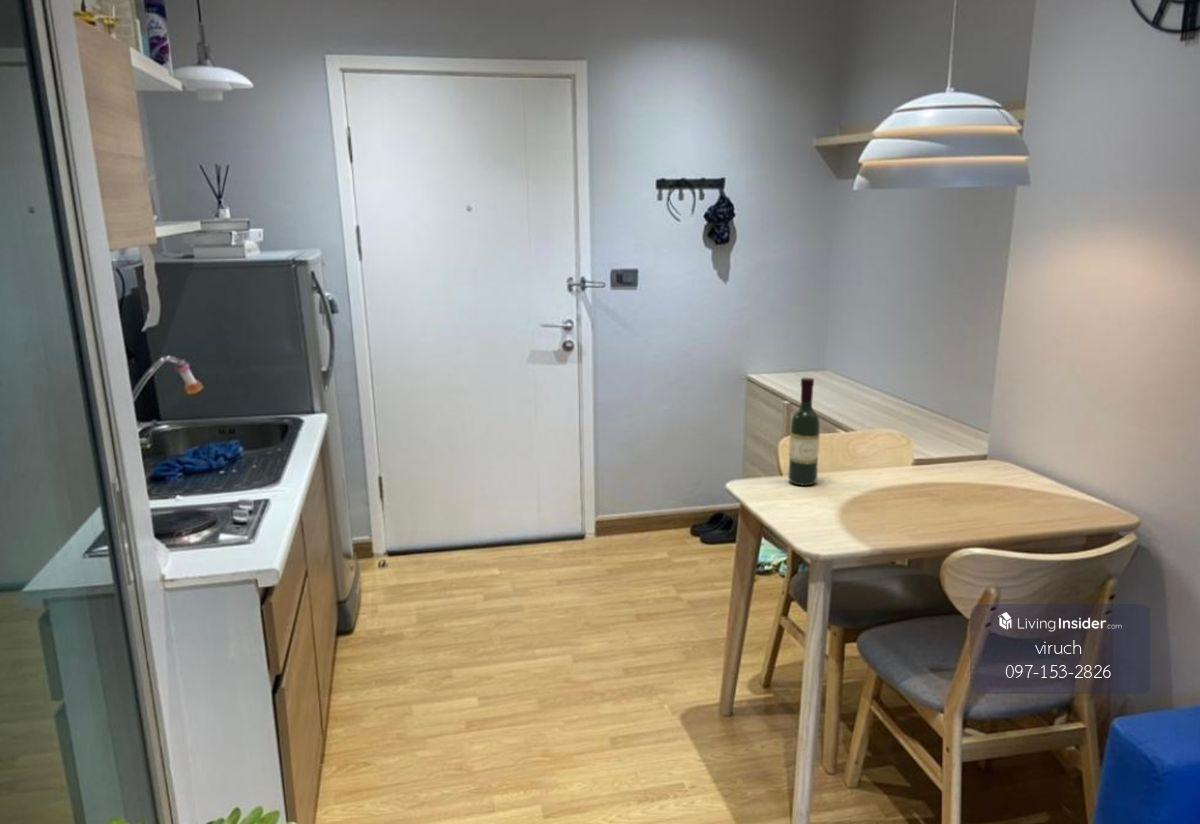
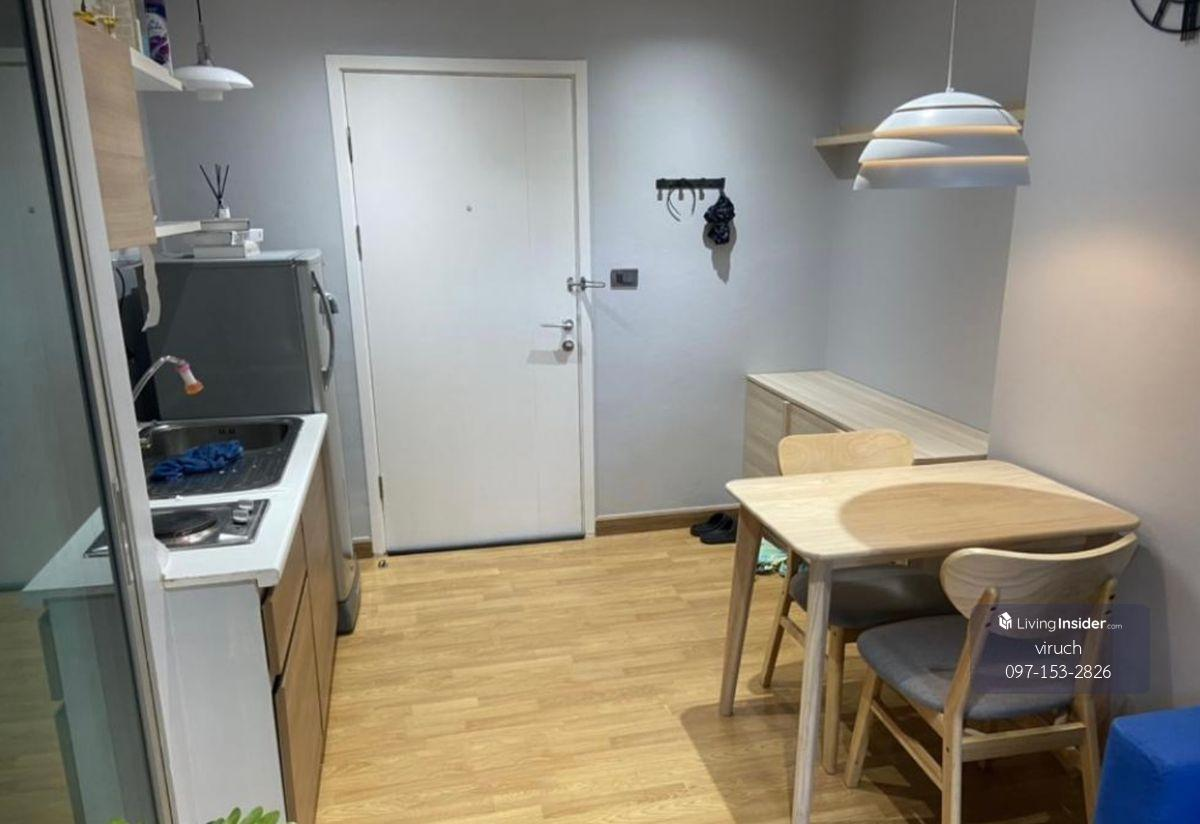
- wine bottle [787,377,821,487]
